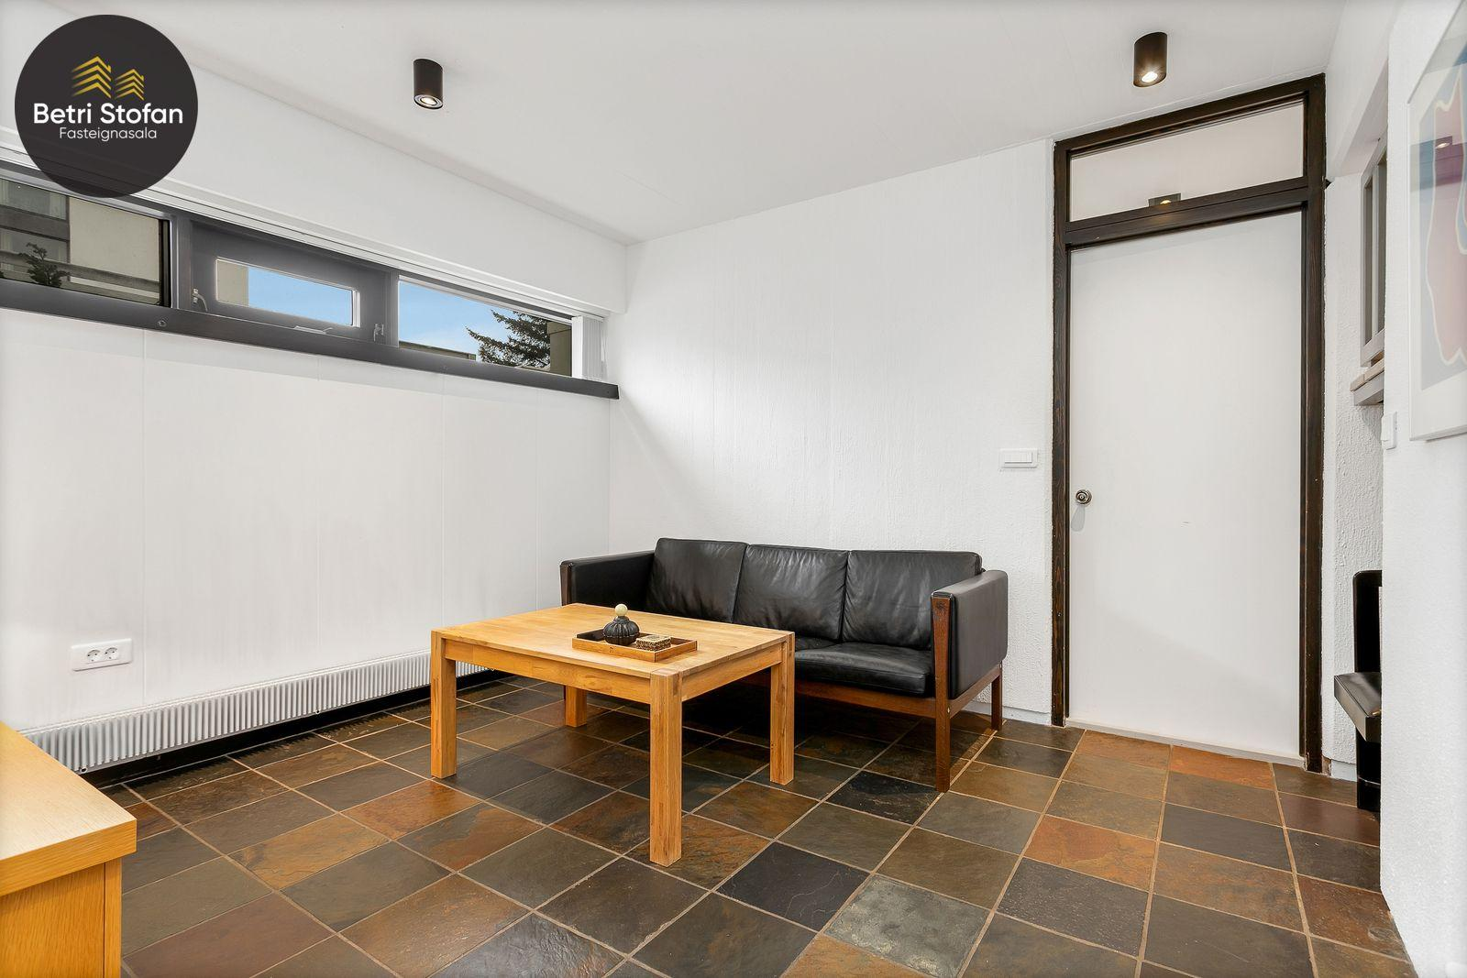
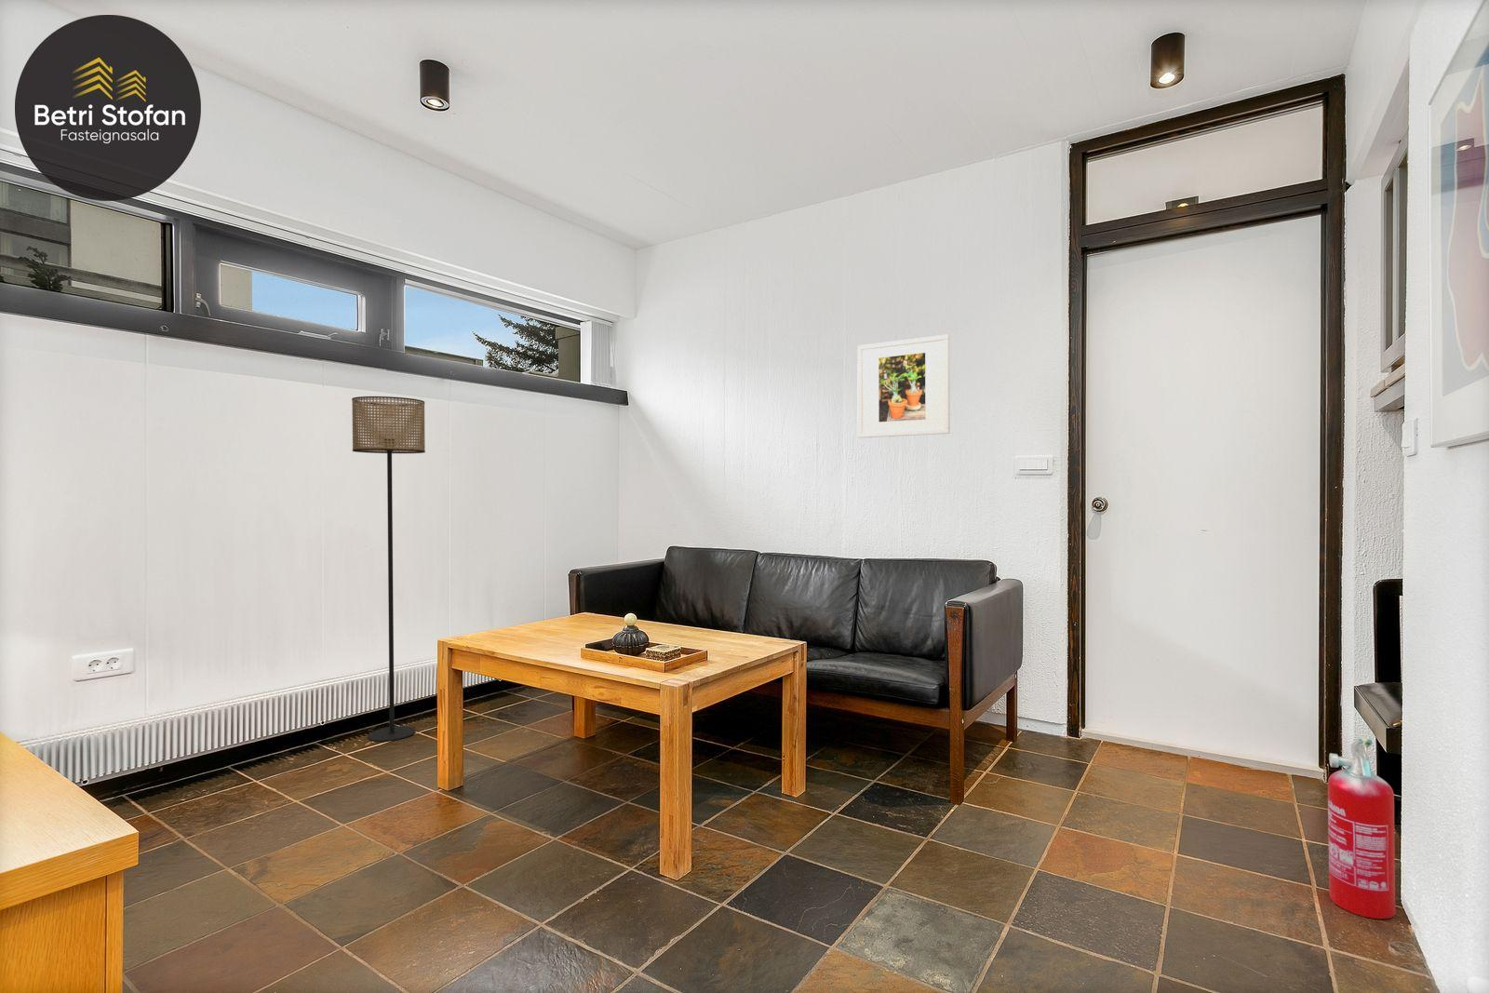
+ fire extinguisher [1327,737,1397,920]
+ floor lamp [351,396,427,743]
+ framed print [856,334,951,439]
